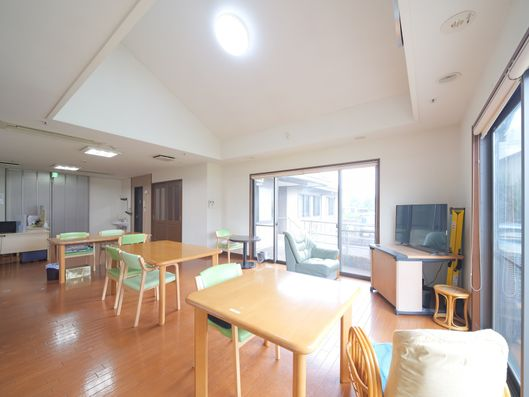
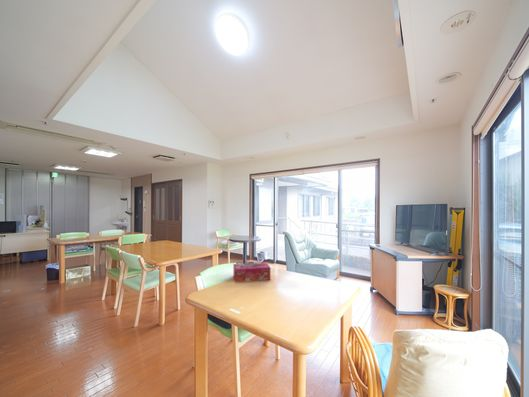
+ tissue box [233,261,271,283]
